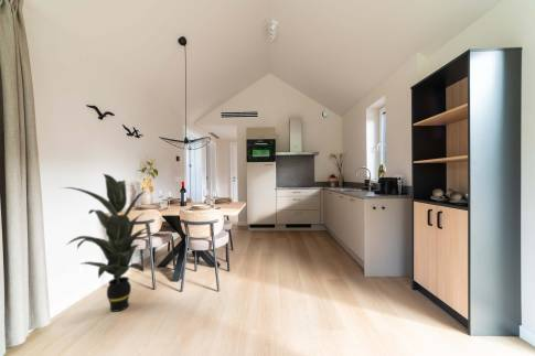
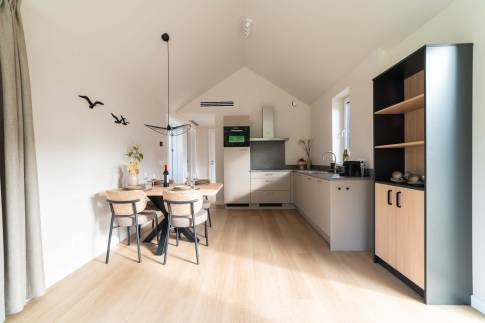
- indoor plant [61,173,157,313]
